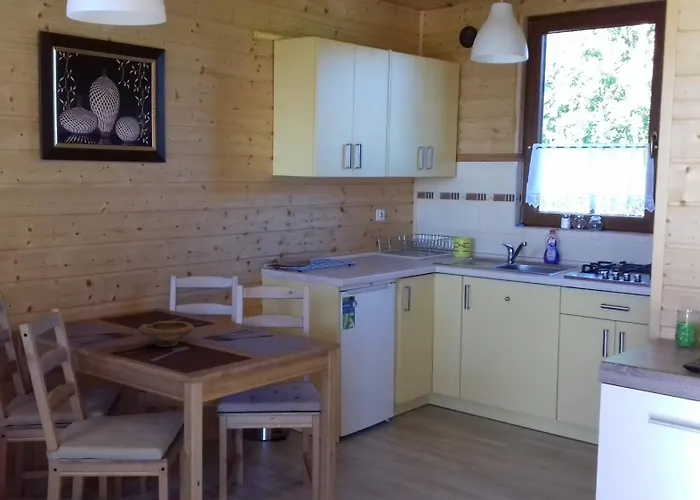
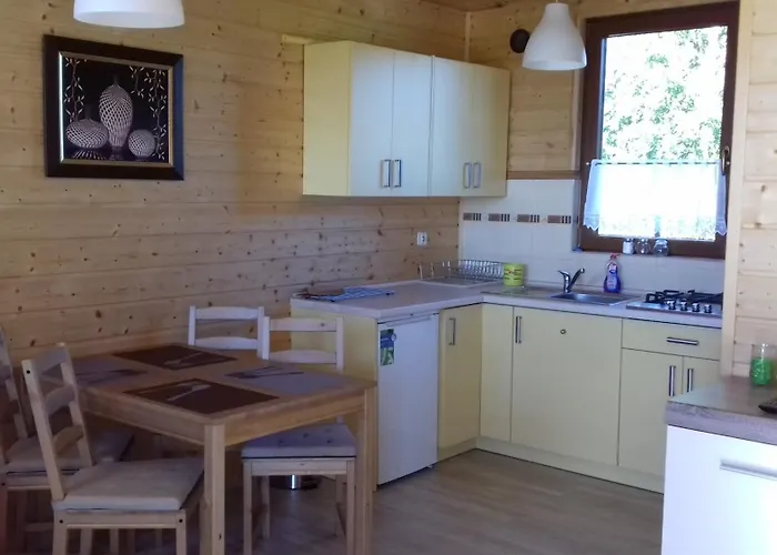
- bowl [137,320,195,348]
